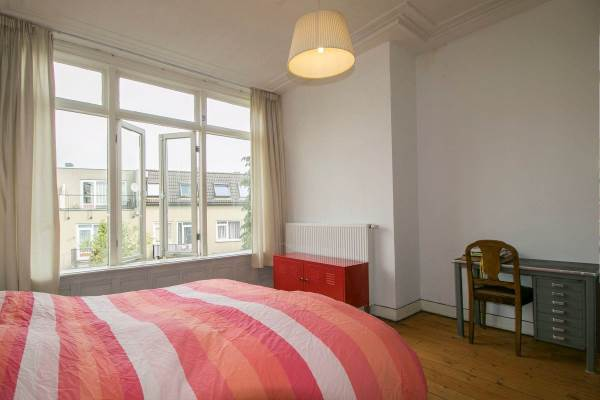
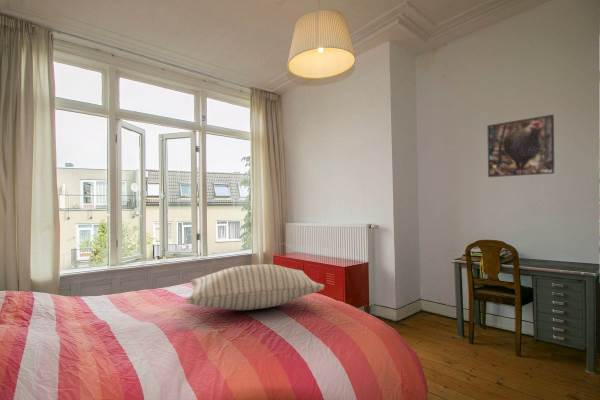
+ pillow [185,263,326,311]
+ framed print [486,114,556,178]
